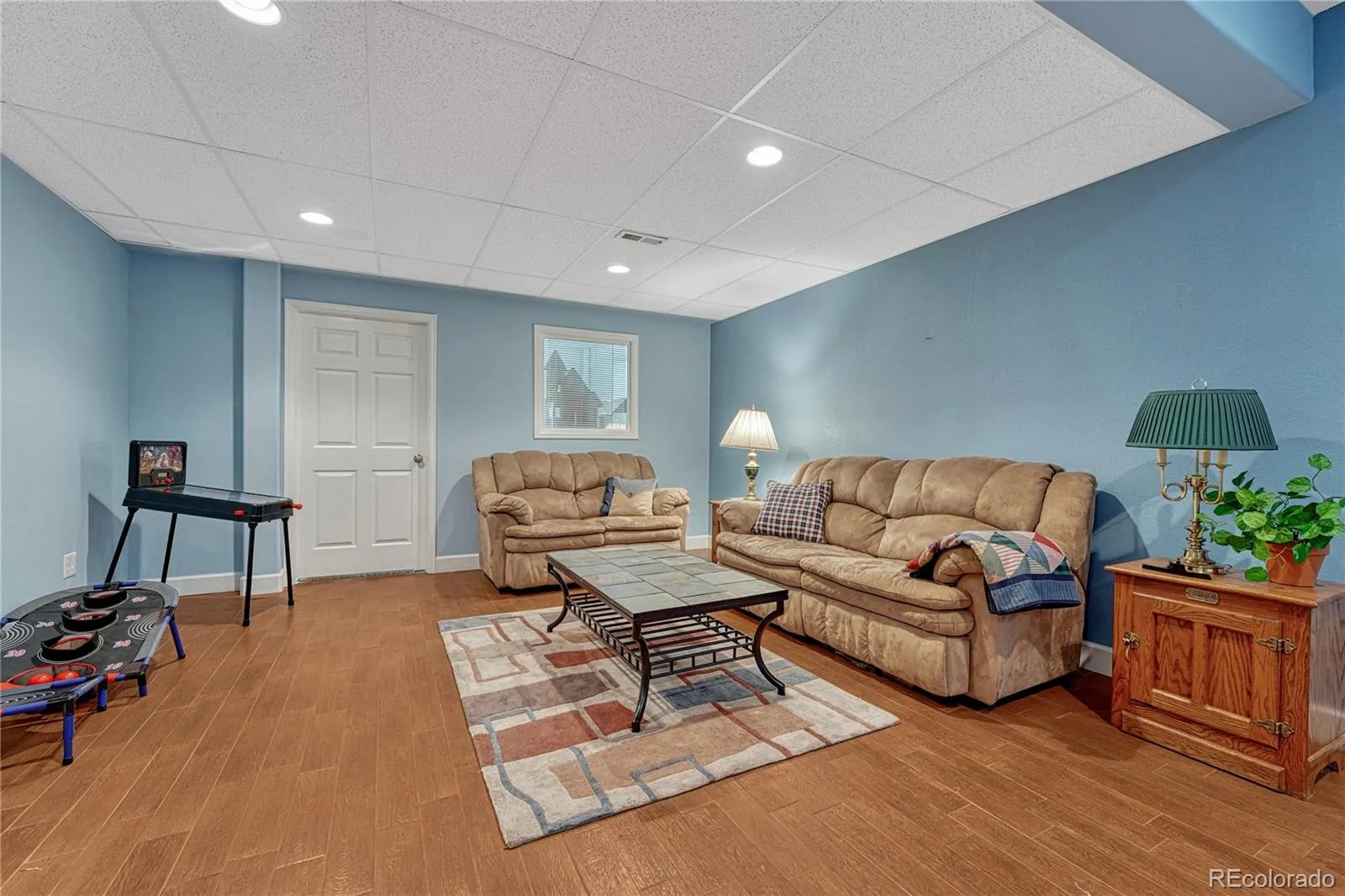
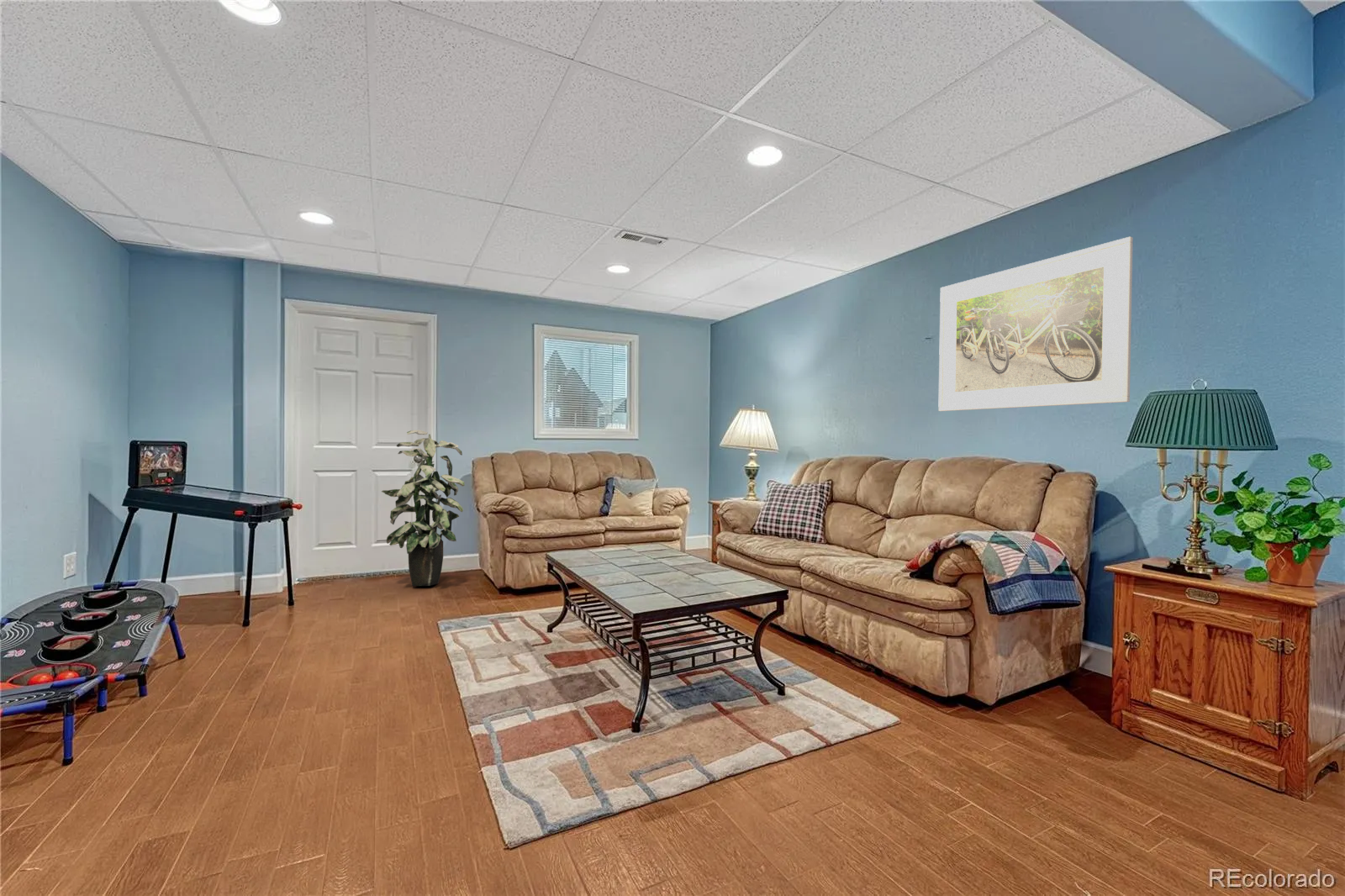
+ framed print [937,236,1134,412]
+ indoor plant [381,430,466,587]
